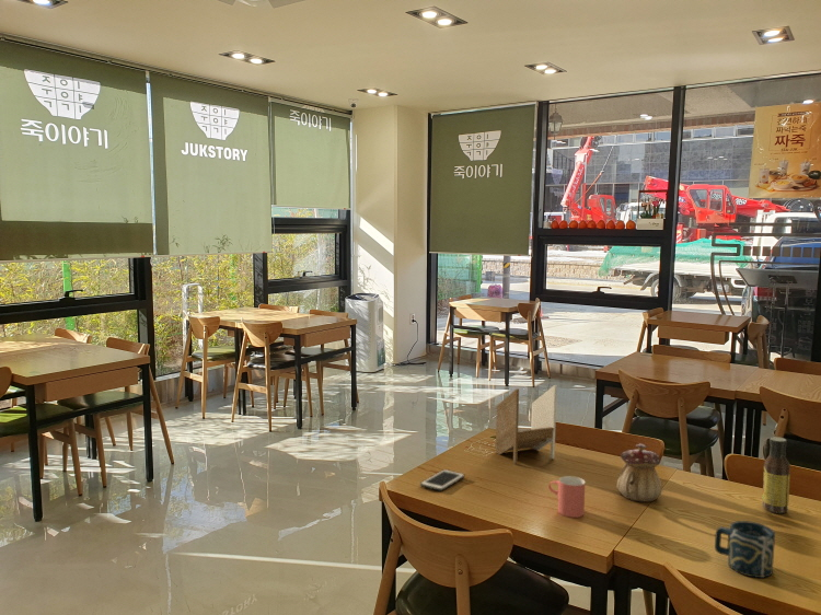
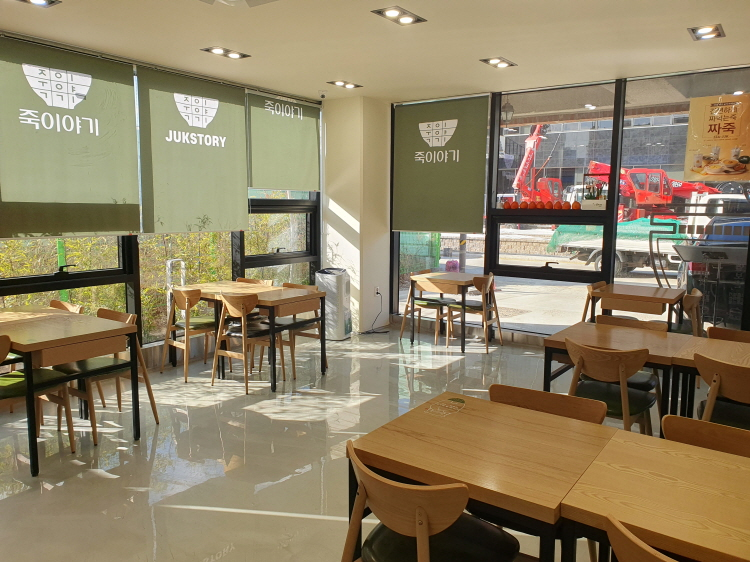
- cup [714,520,776,579]
- teapot [615,442,662,503]
- cell phone [419,468,465,492]
- napkin holder [495,384,558,465]
- cup [547,475,587,519]
- sauce bottle [762,436,791,514]
